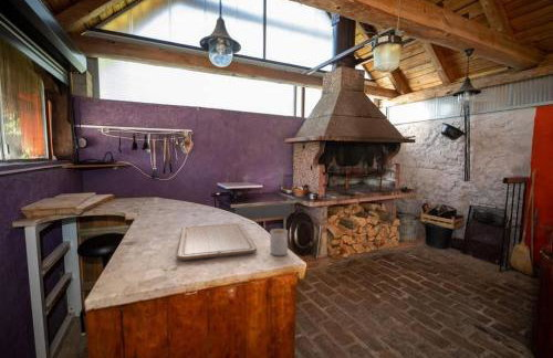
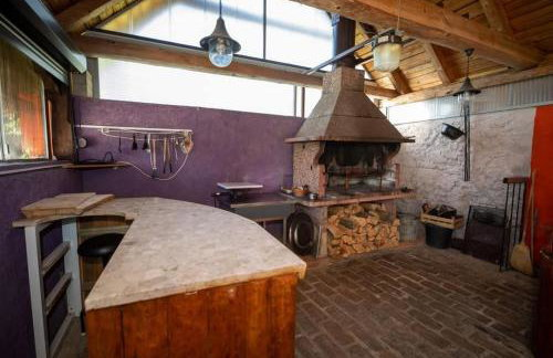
- chopping board [176,222,258,261]
- mug [269,228,289,256]
